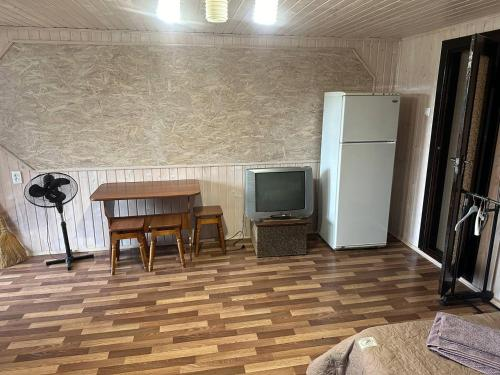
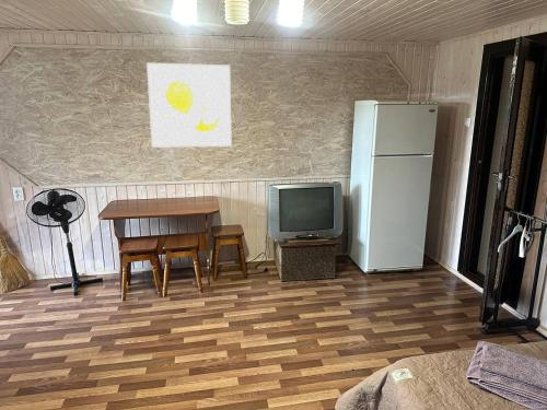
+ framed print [146,62,233,148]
